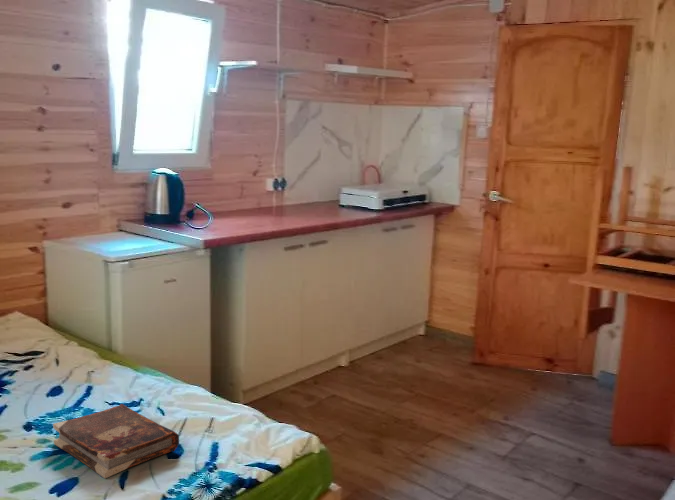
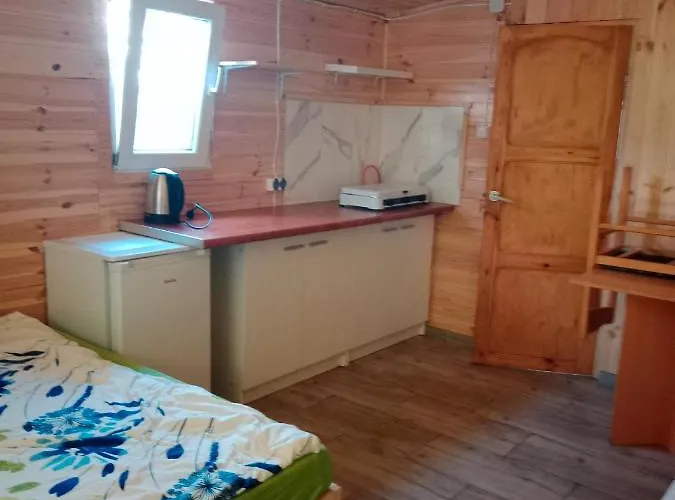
- book [52,403,180,479]
